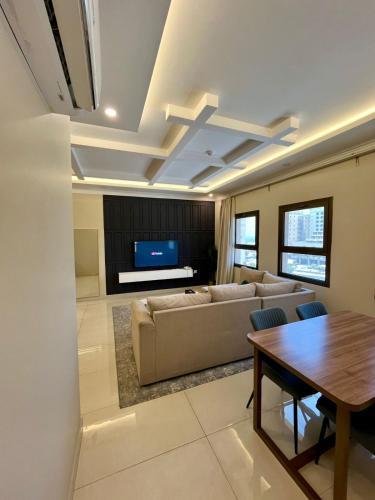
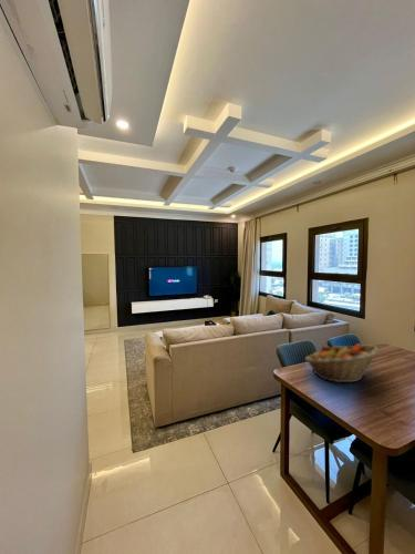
+ fruit basket [304,343,380,383]
